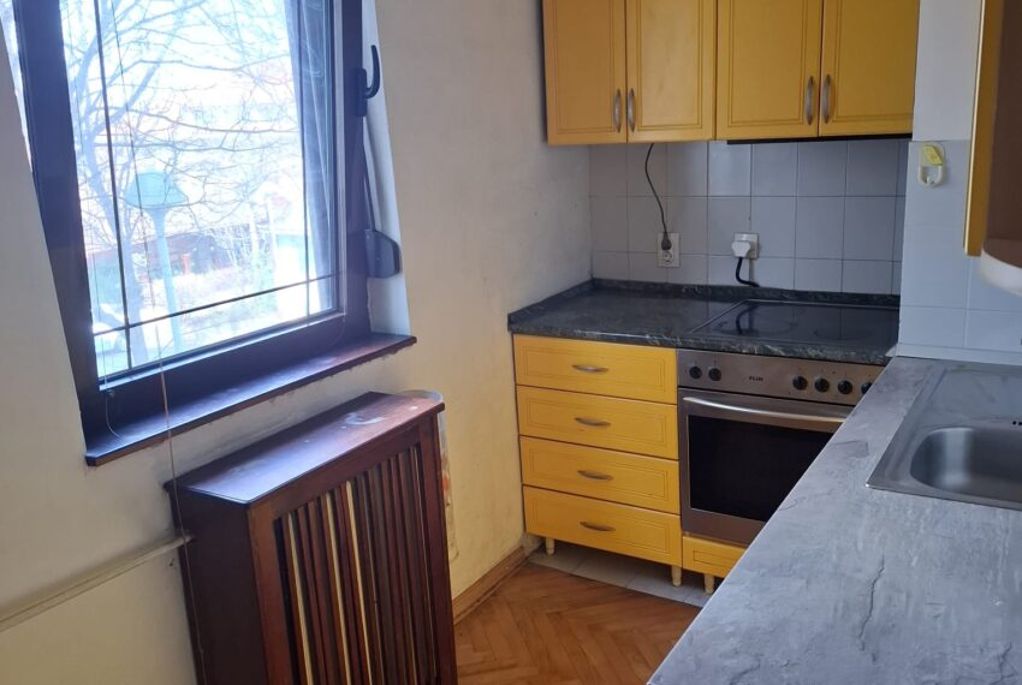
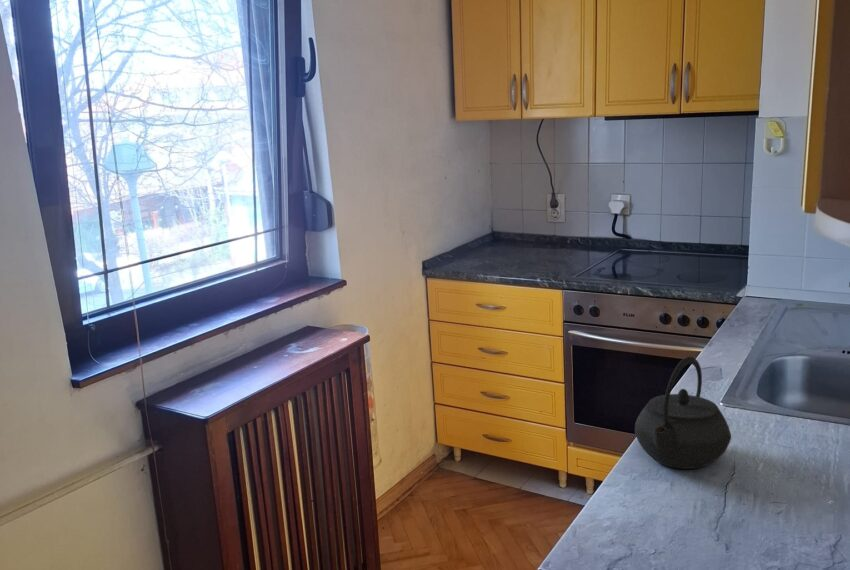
+ kettle [634,356,732,470]
